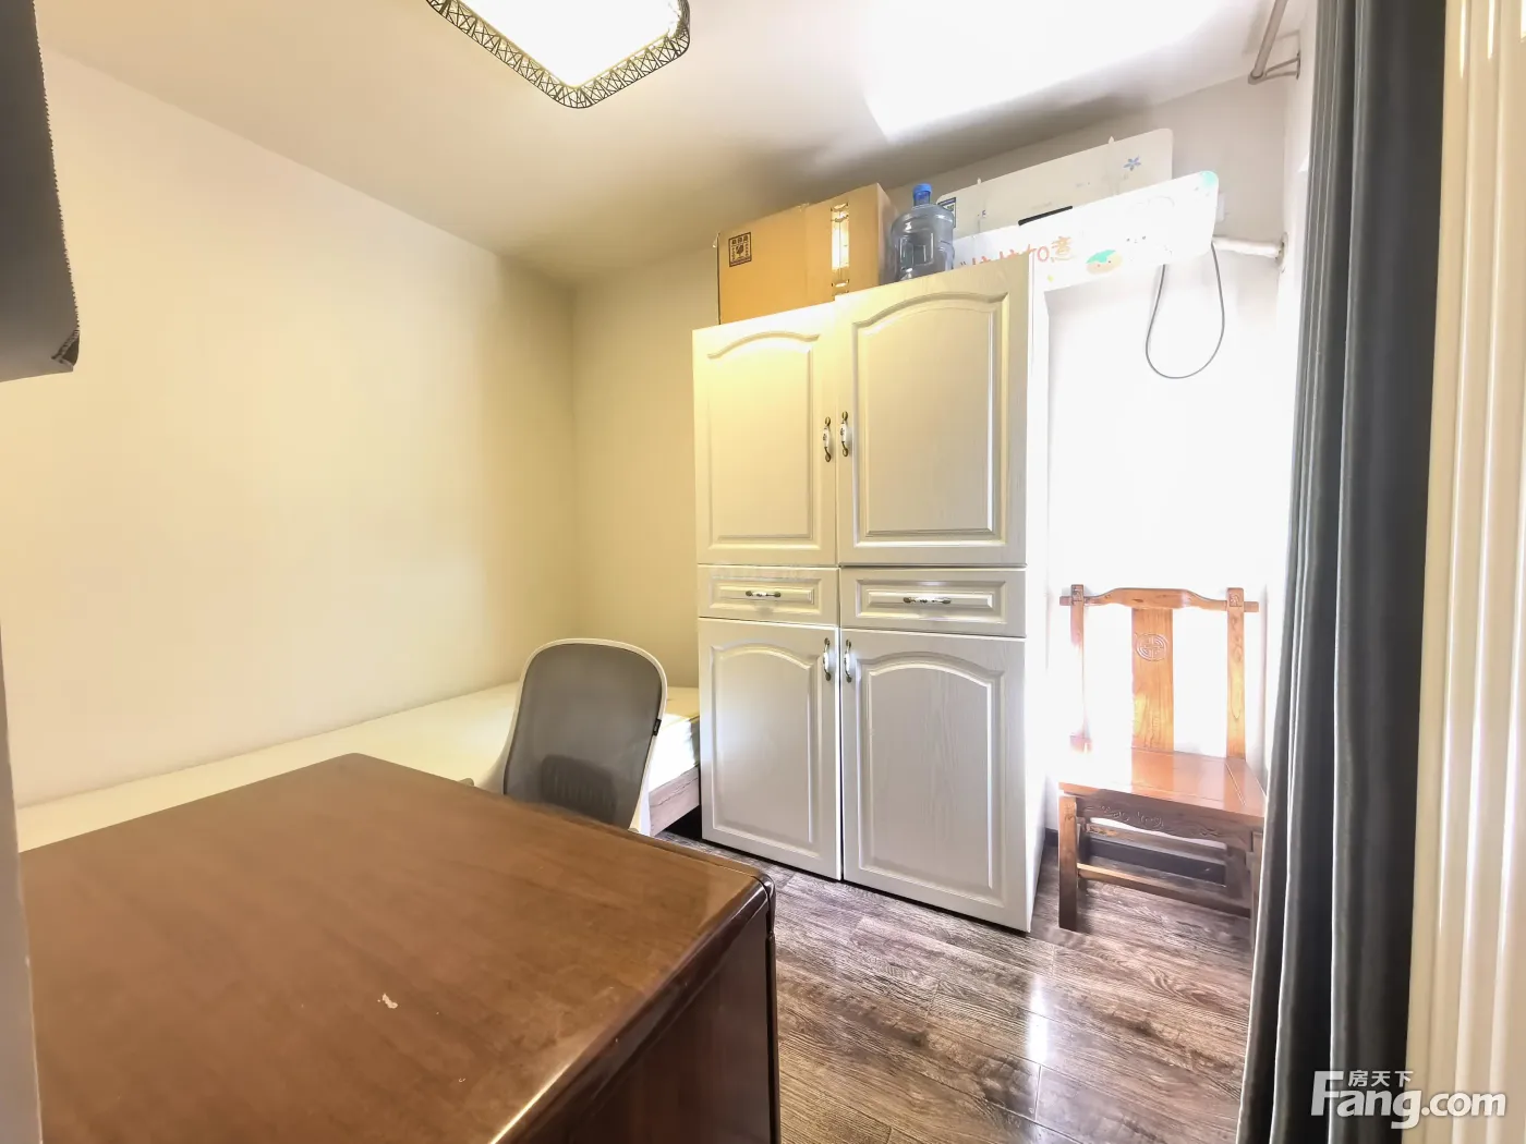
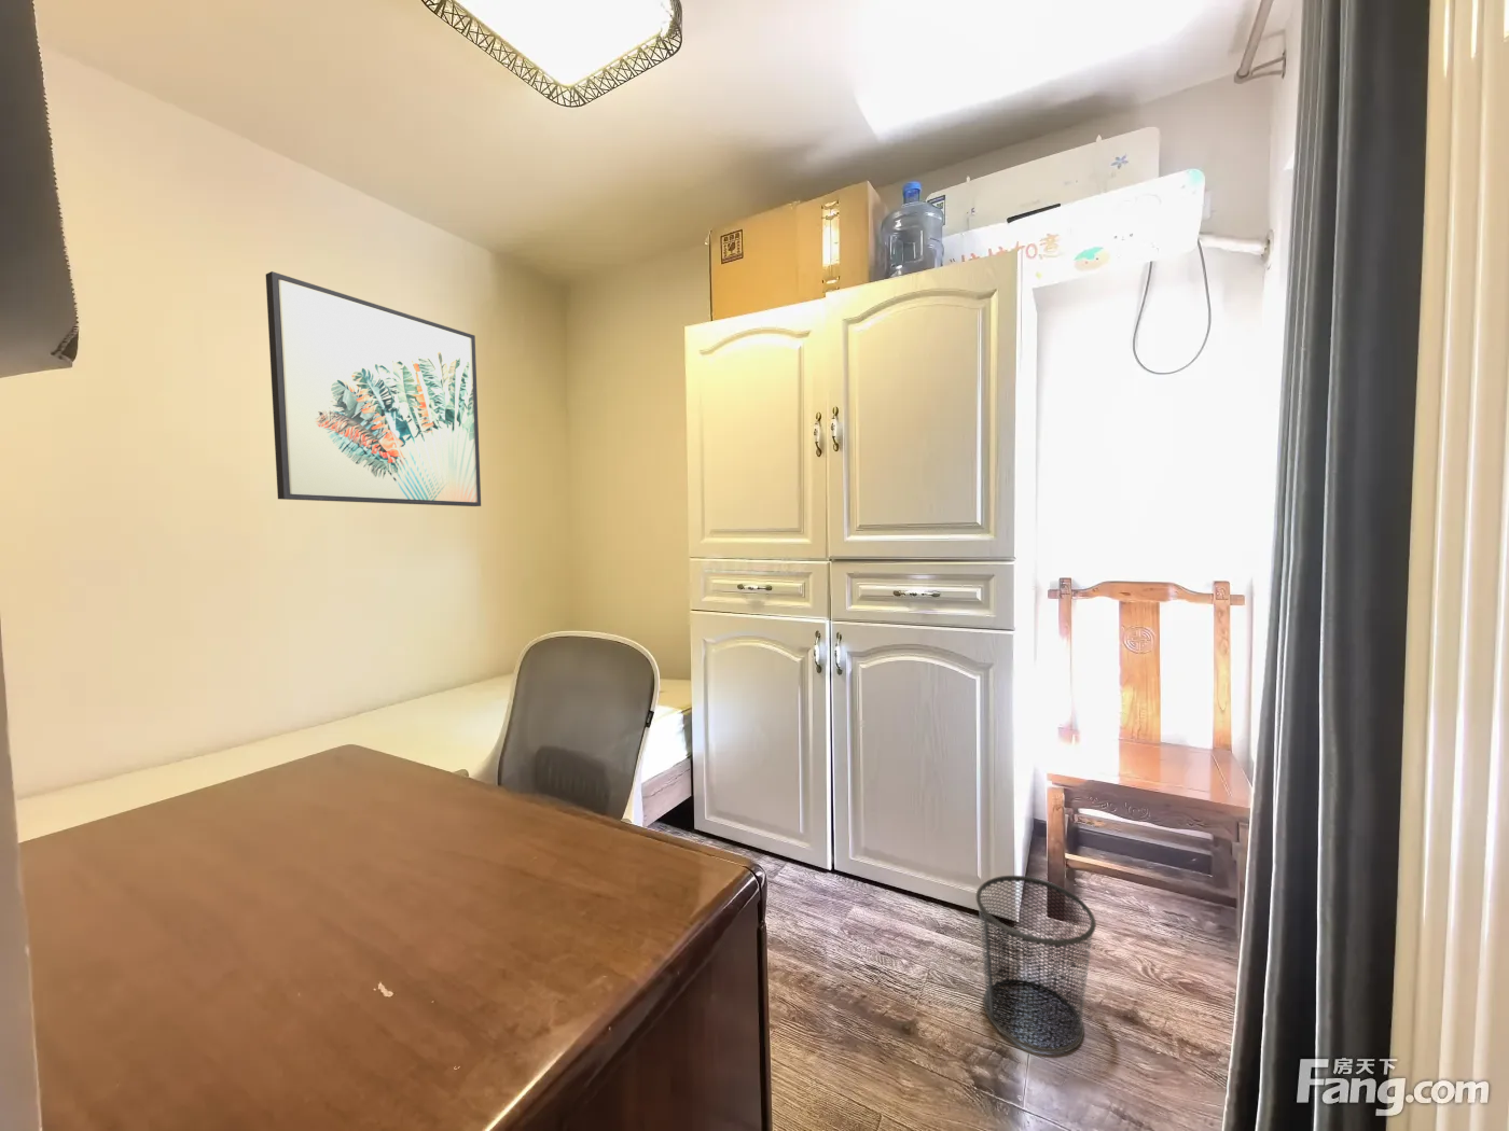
+ waste bin [974,874,1097,1055]
+ wall art [265,271,481,507]
